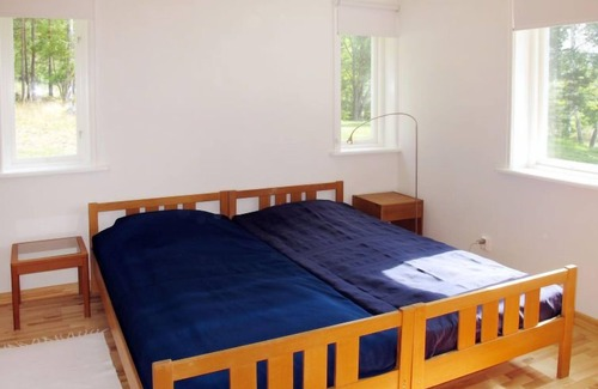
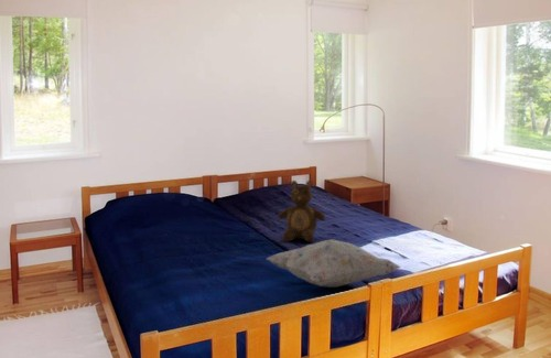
+ teddy bear [277,180,326,243]
+ decorative pillow [266,239,402,289]
